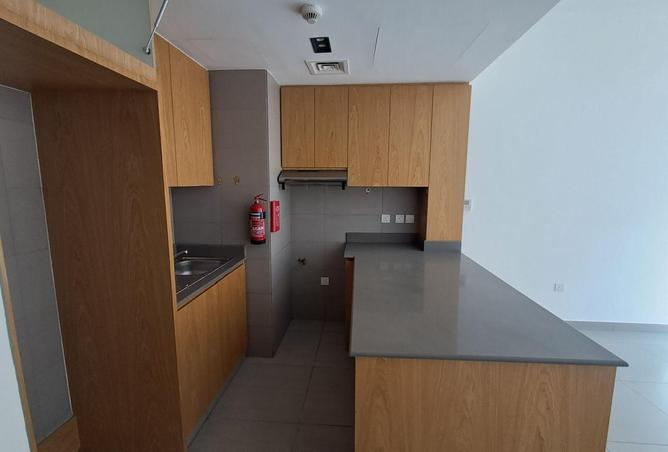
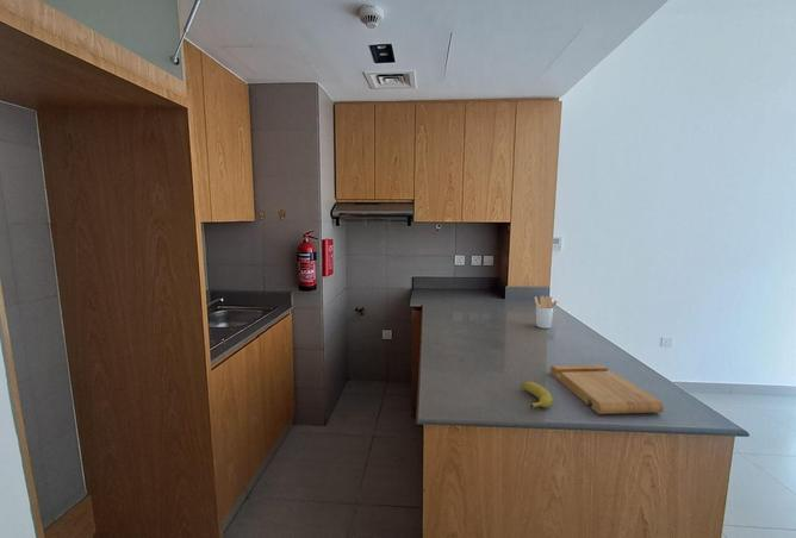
+ banana [521,381,553,409]
+ utensil holder [534,295,558,330]
+ cutting board [549,363,665,415]
